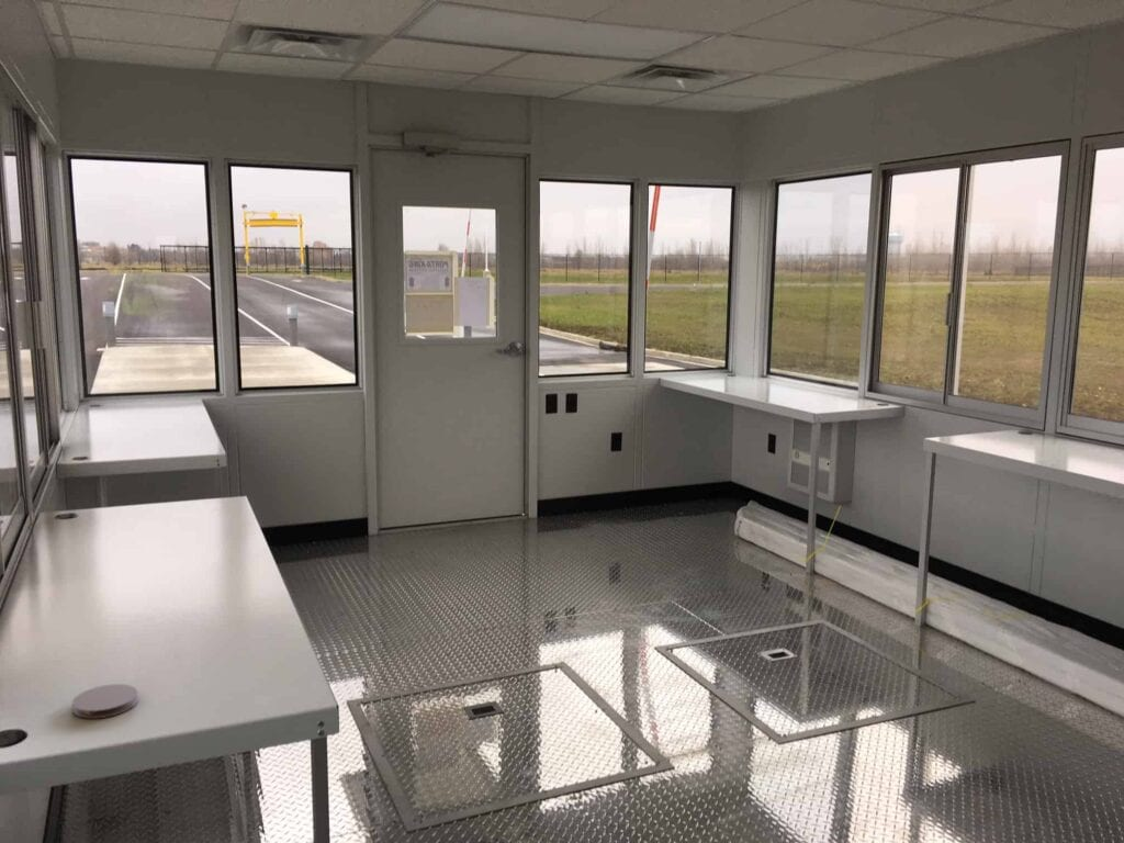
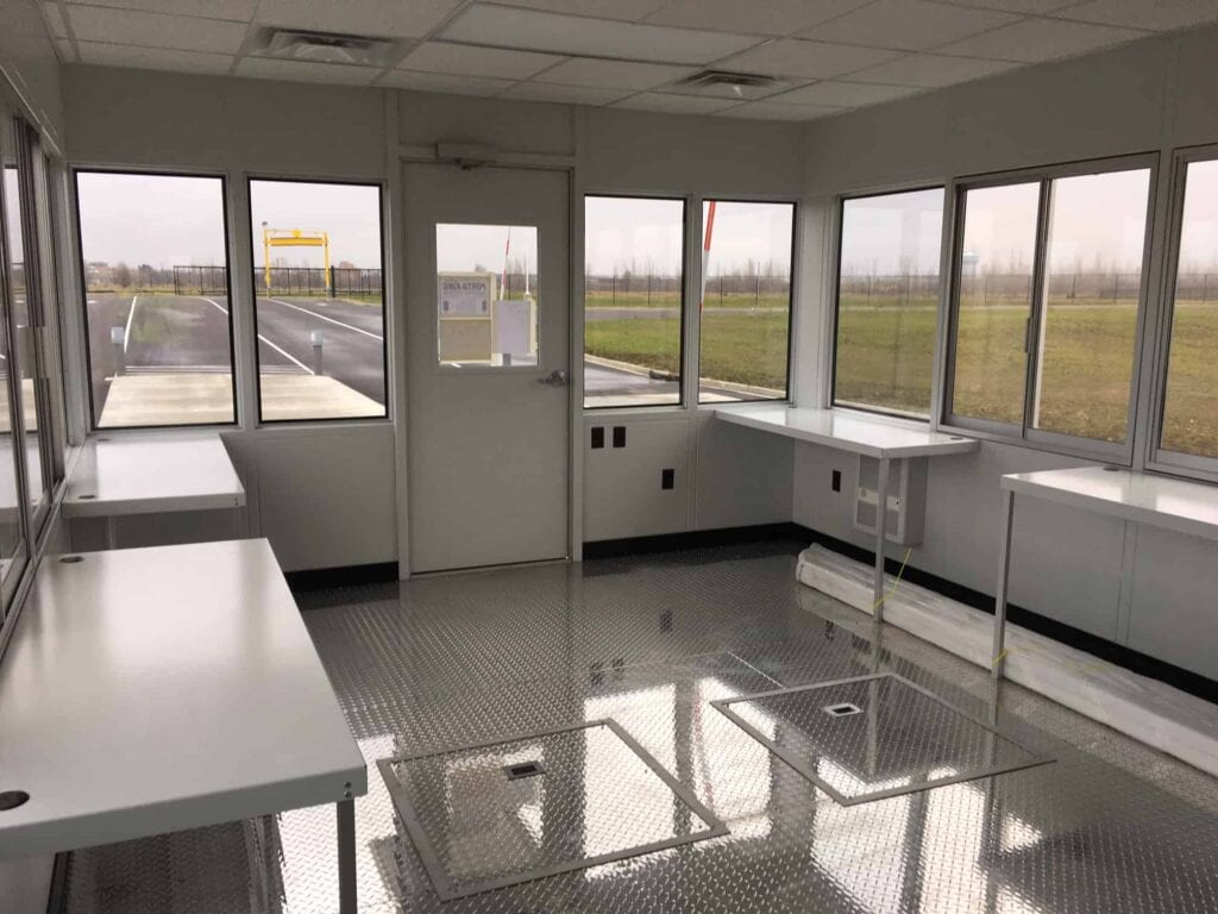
- coaster [71,683,139,719]
